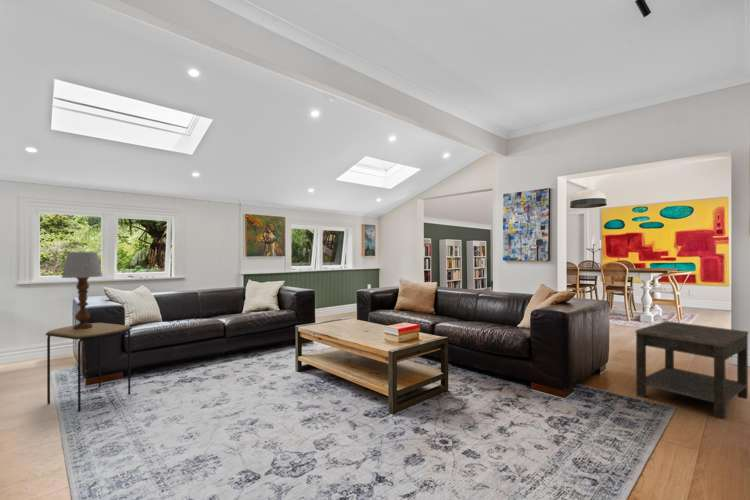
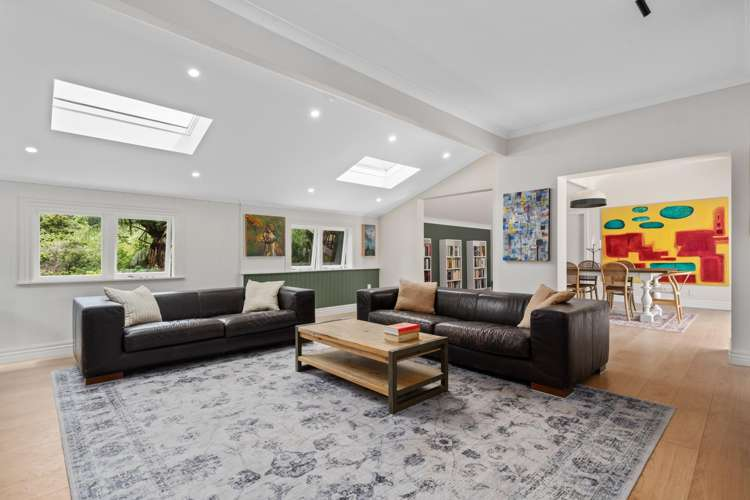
- side table [635,320,749,420]
- side table [45,322,133,413]
- table lamp [60,251,104,330]
